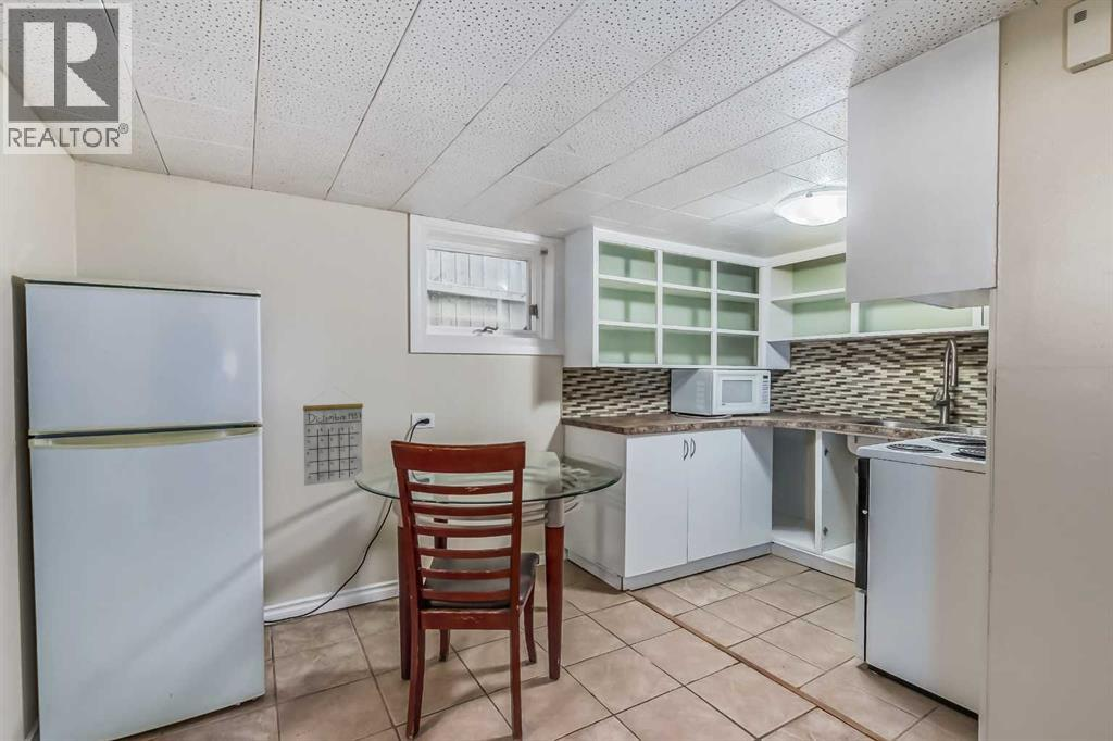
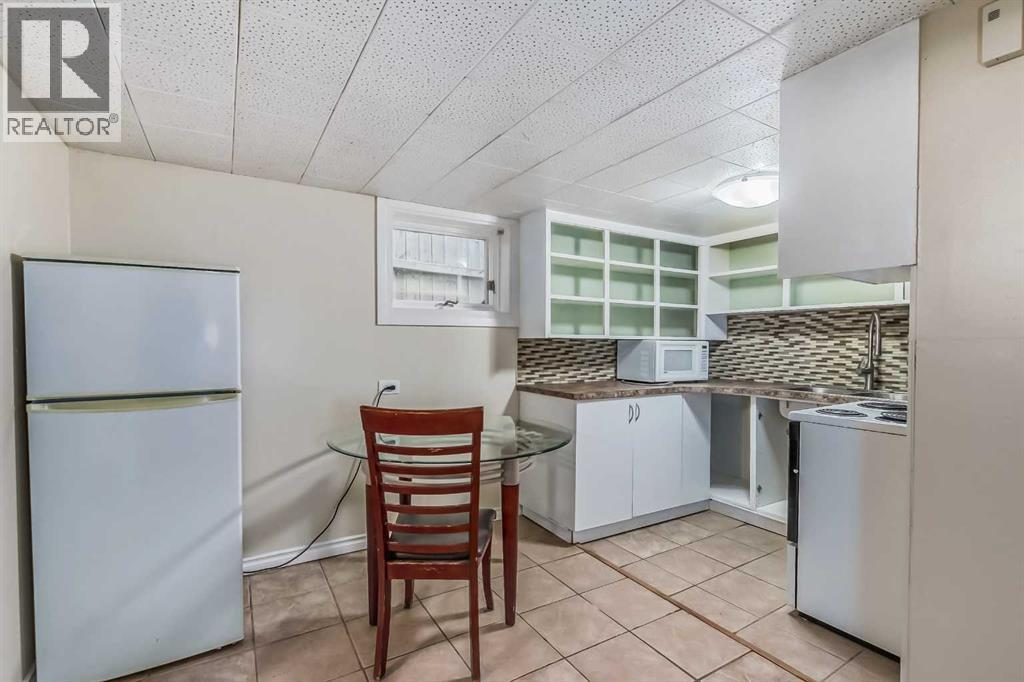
- calendar [302,387,364,487]
